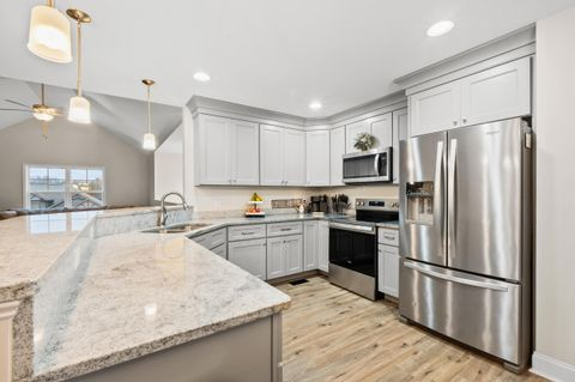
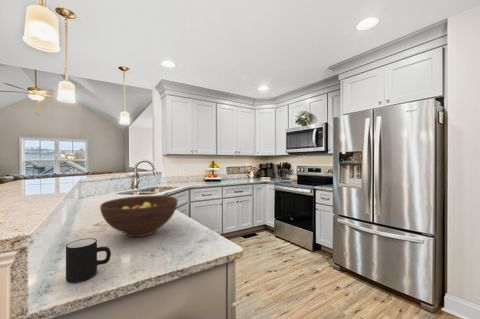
+ mug [65,237,112,283]
+ fruit bowl [99,195,178,238]
